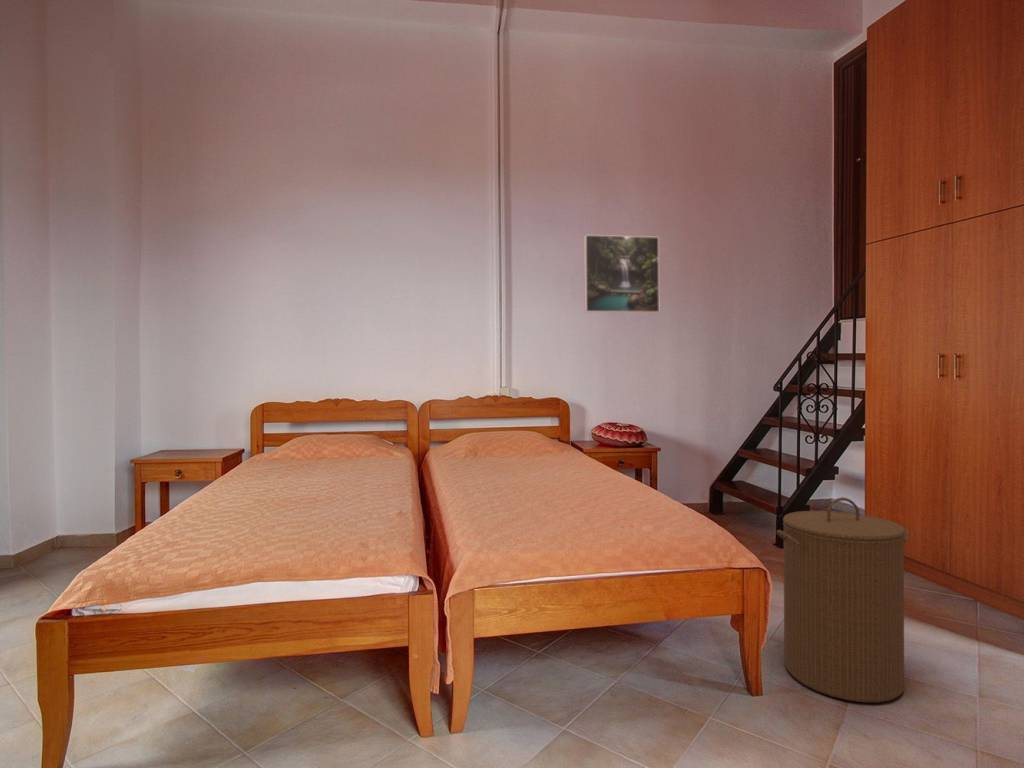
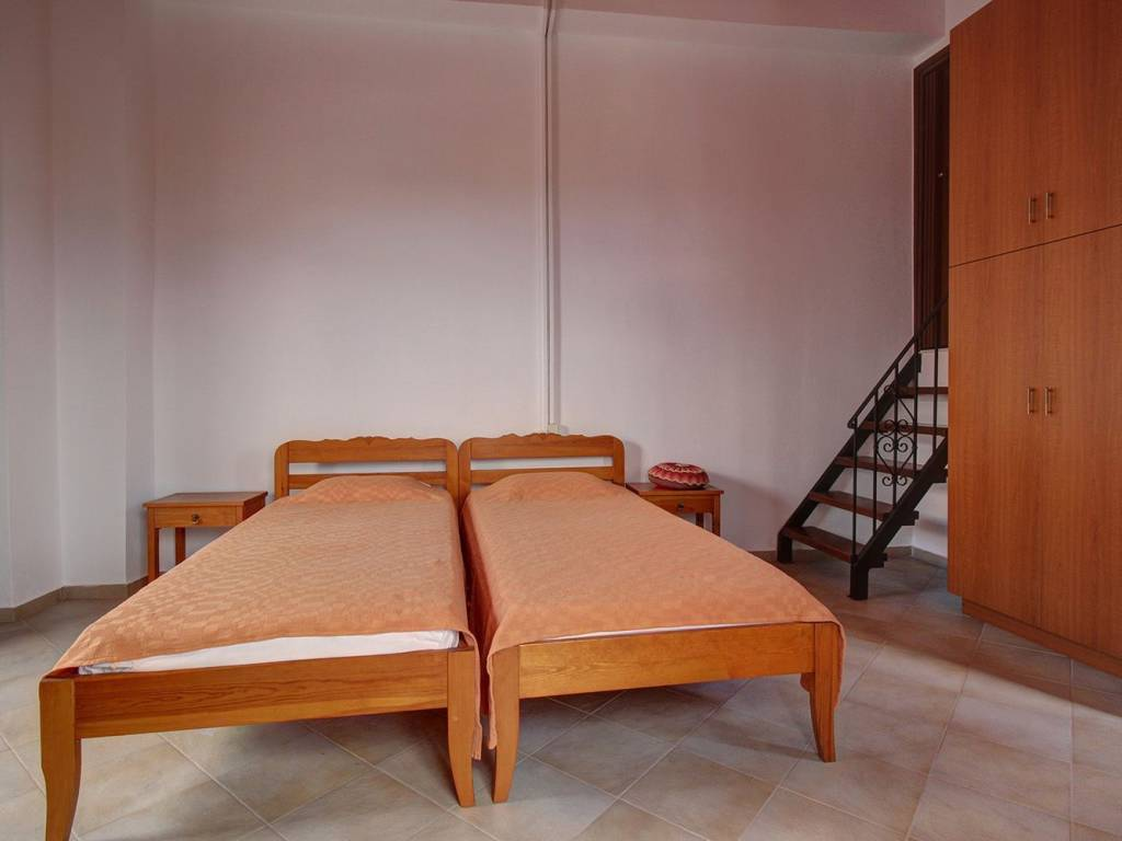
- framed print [583,234,660,314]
- laundry hamper [776,496,910,703]
